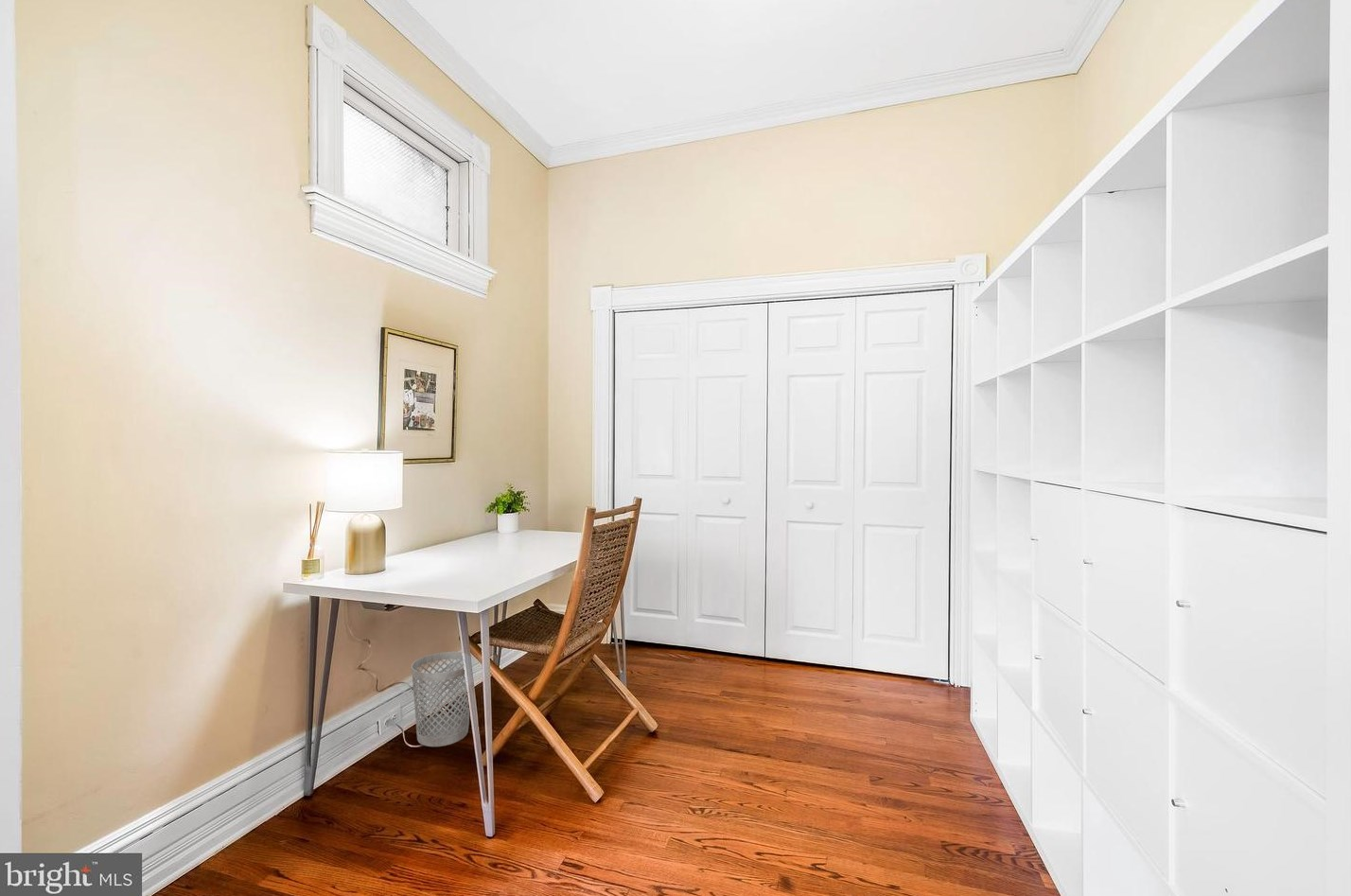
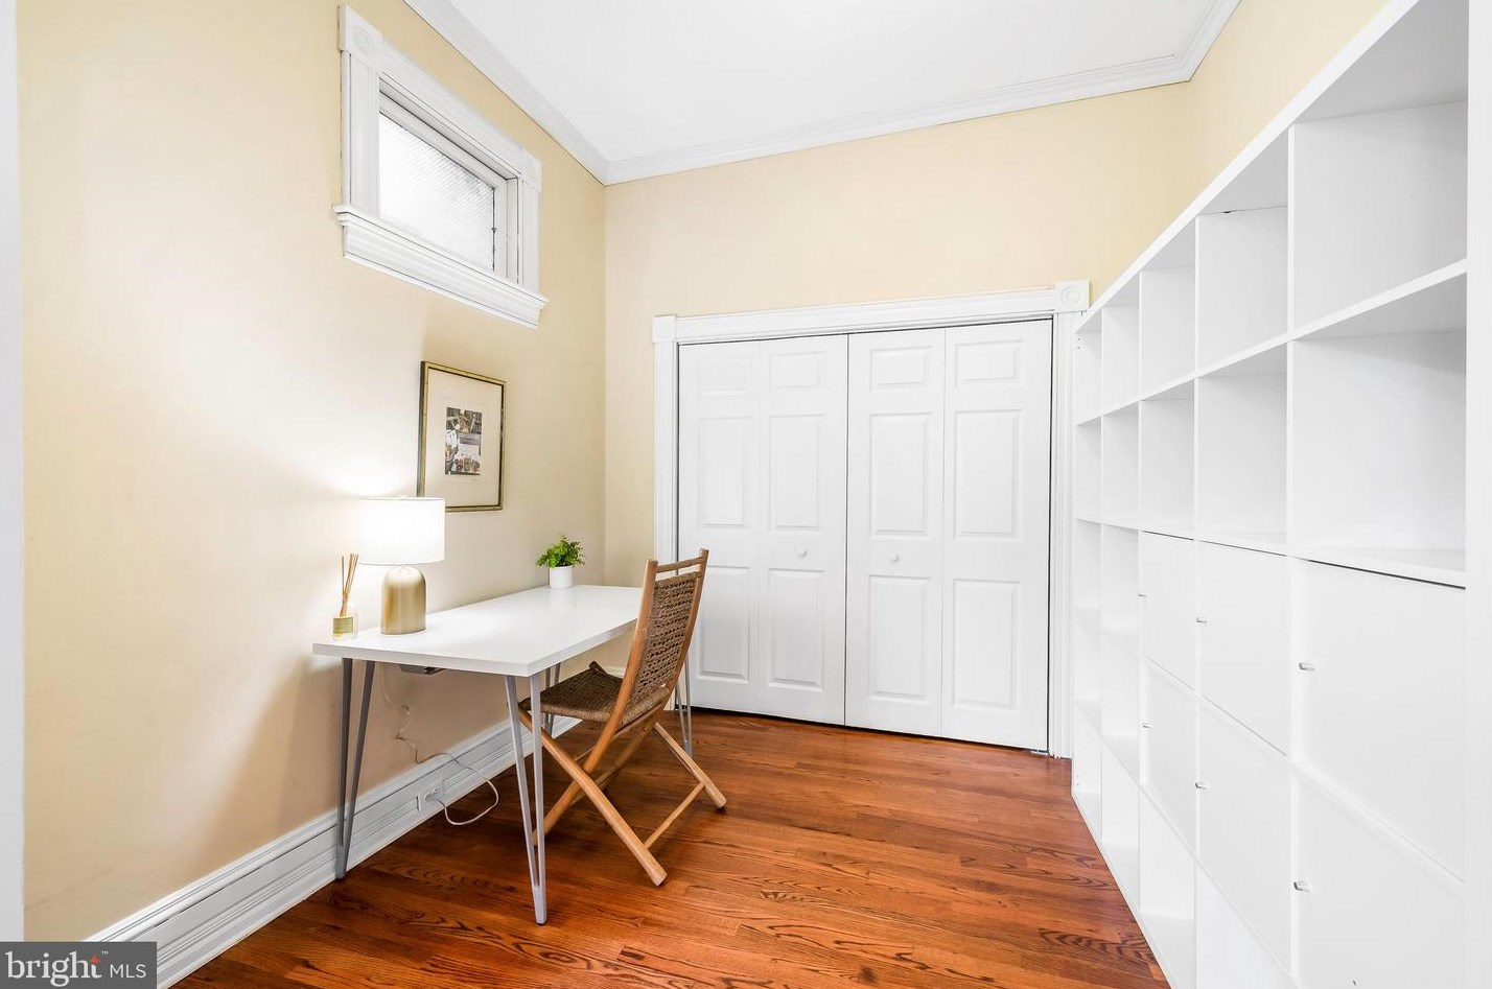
- wastebasket [411,651,470,747]
